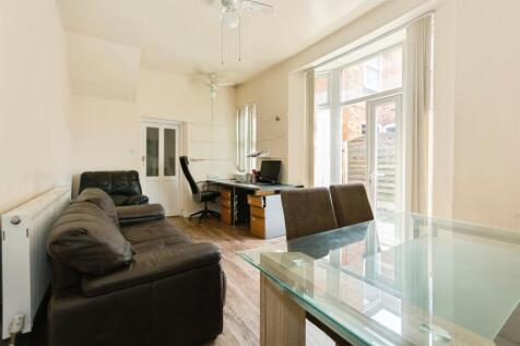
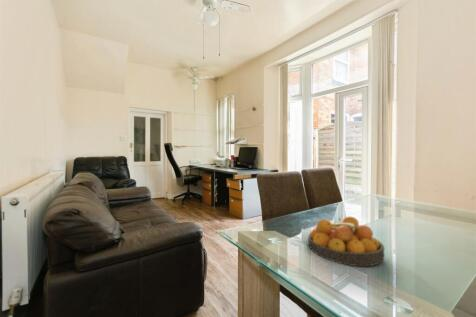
+ fruit bowl [307,216,385,268]
